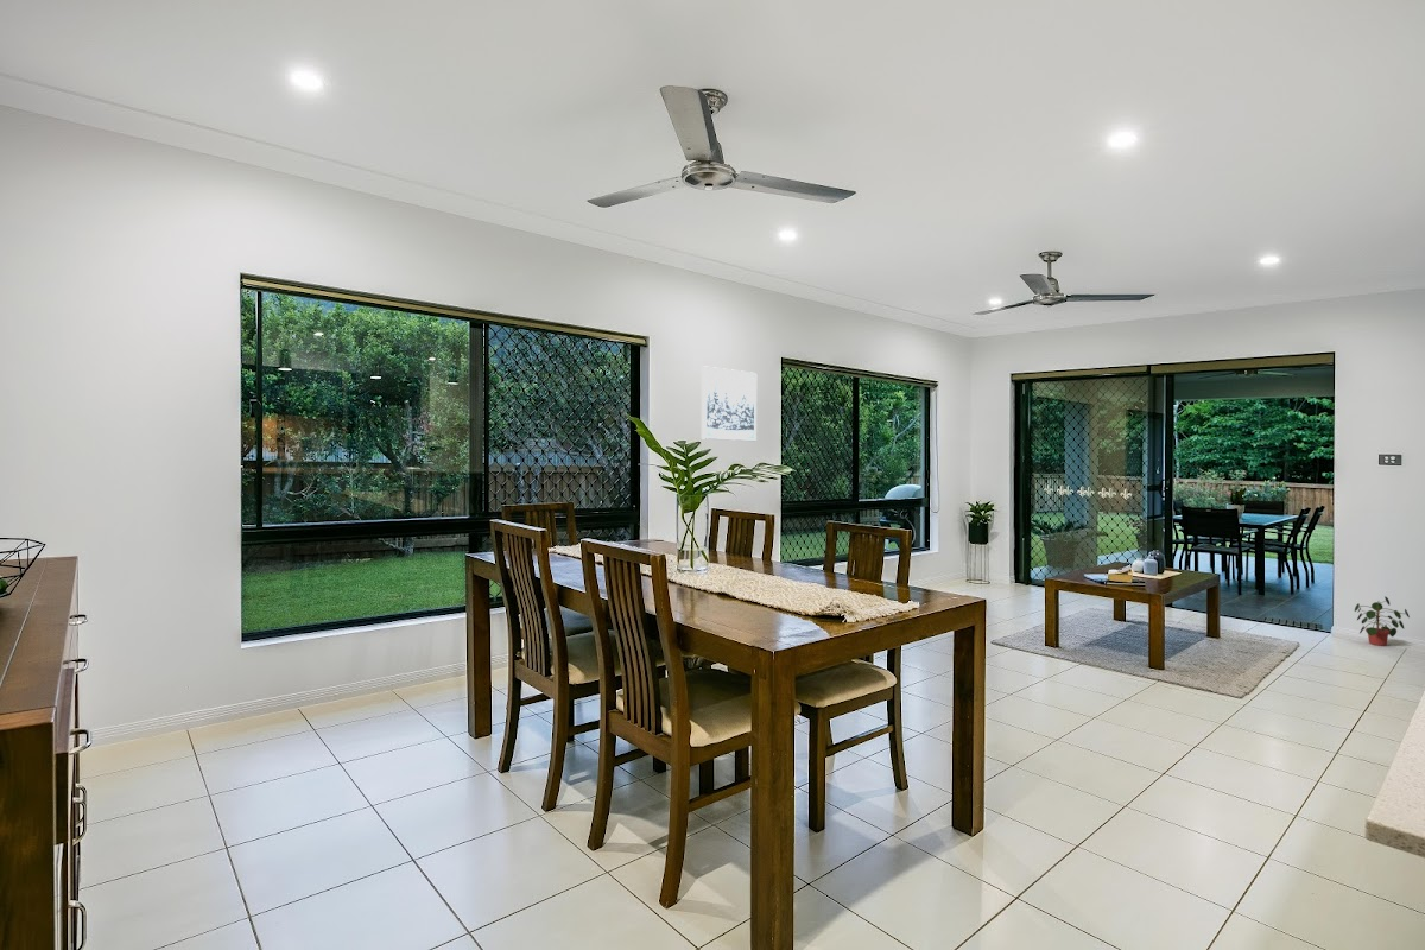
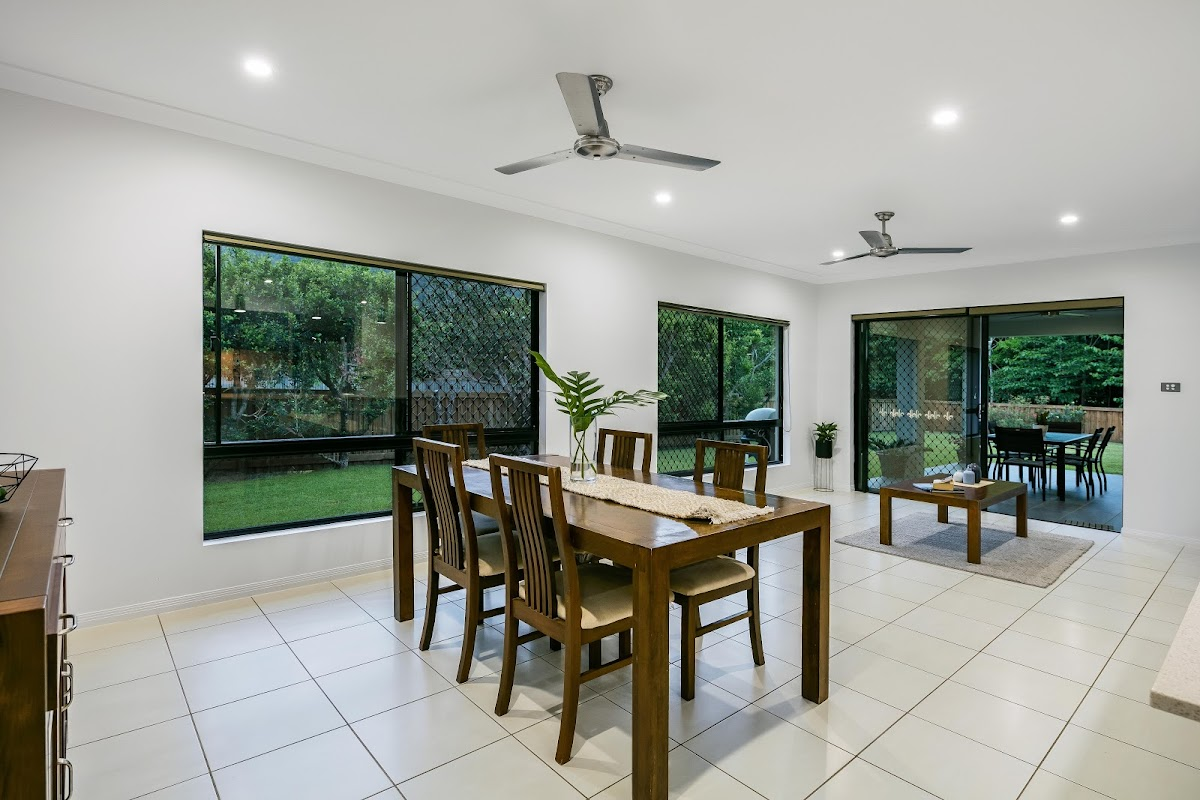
- potted plant [1354,595,1411,647]
- wall art [701,366,758,442]
